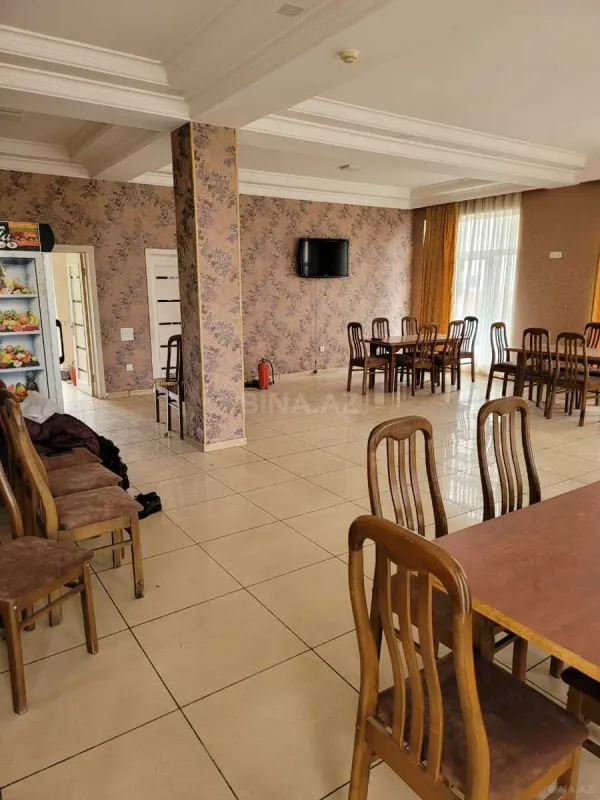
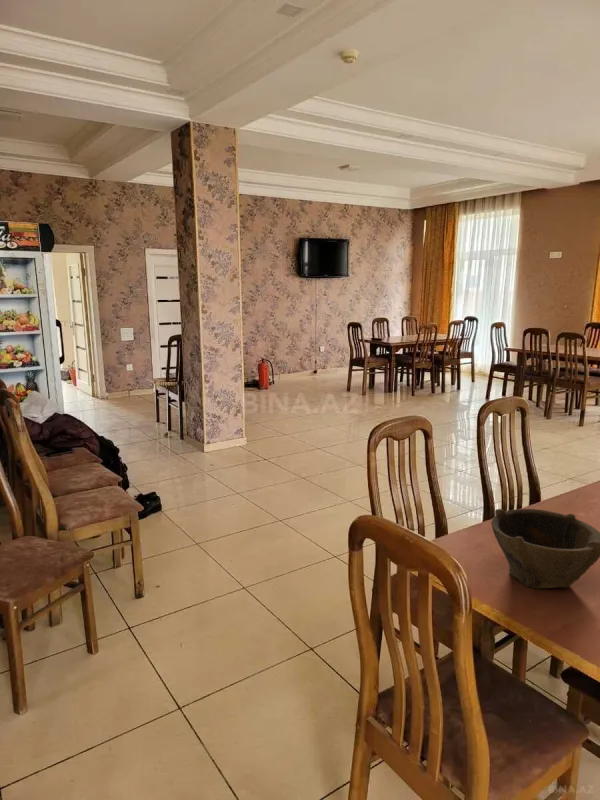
+ bowl [490,508,600,589]
